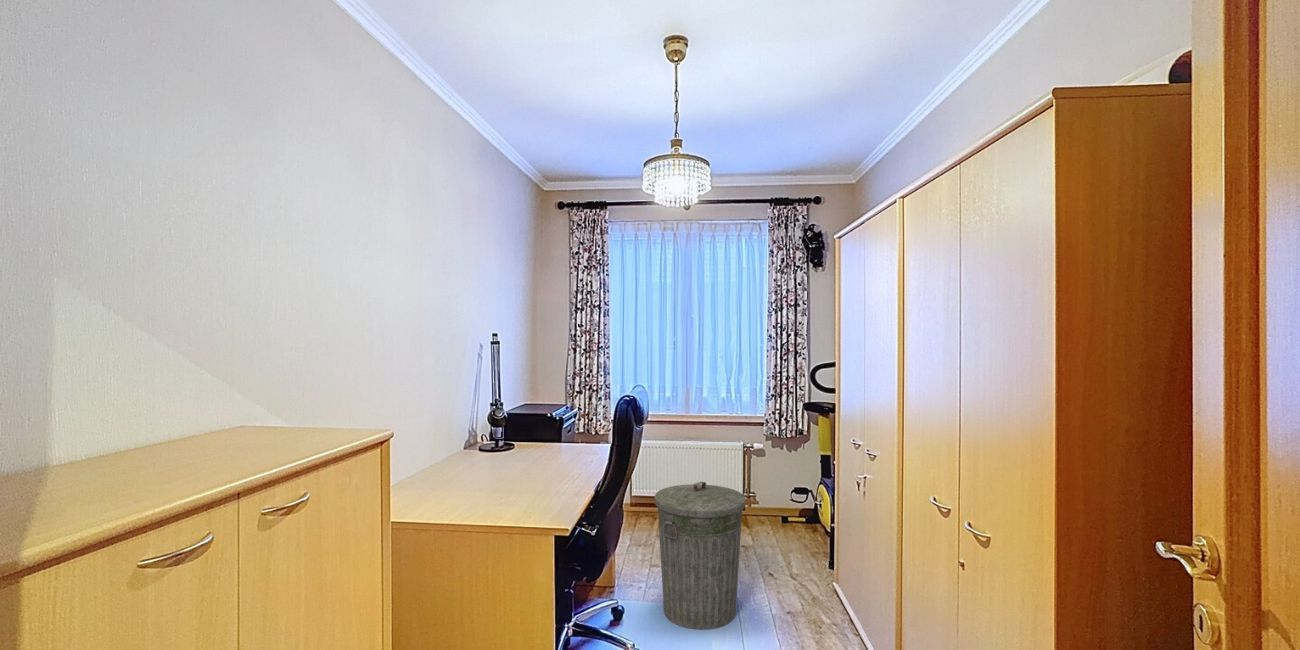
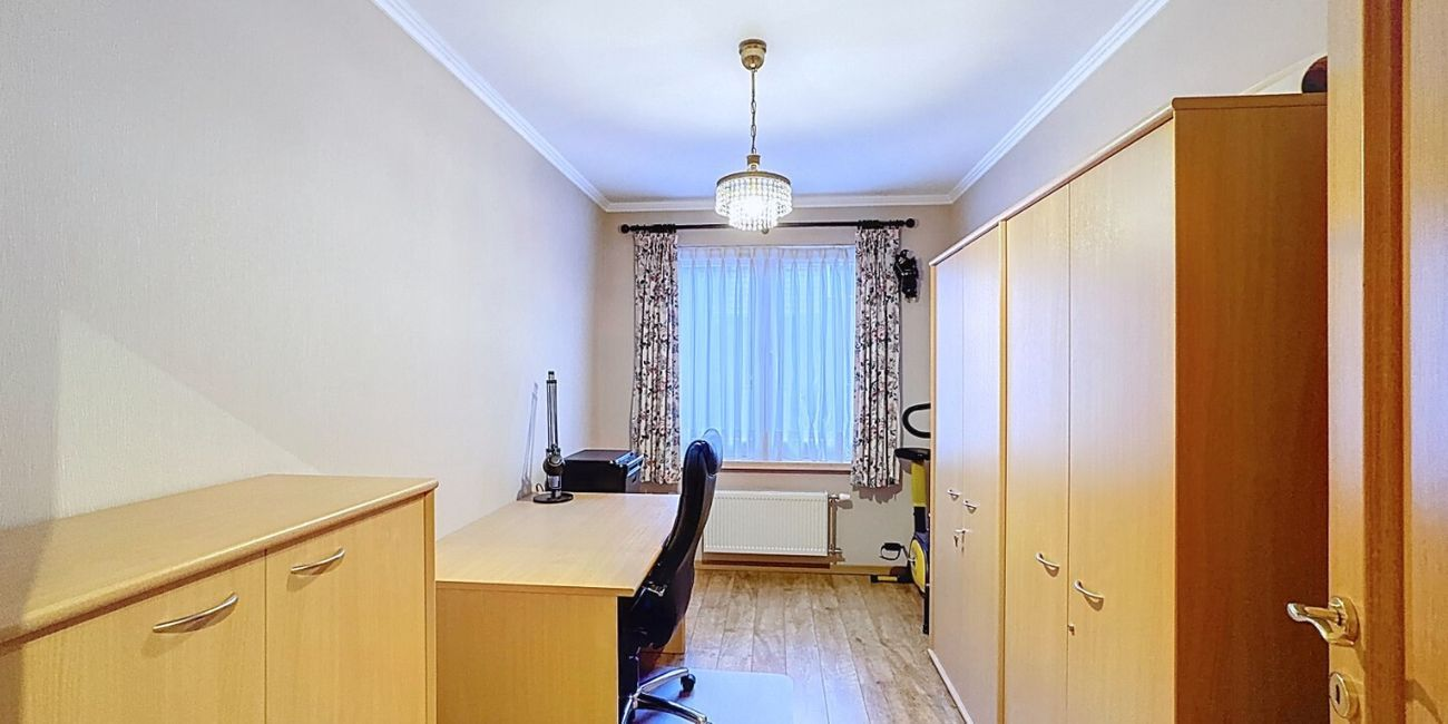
- trash can [654,480,746,630]
